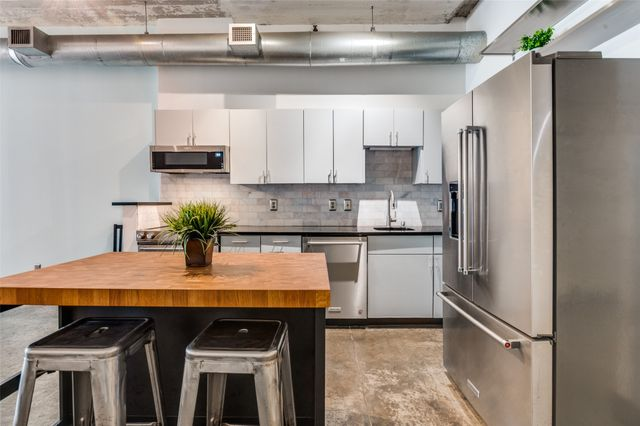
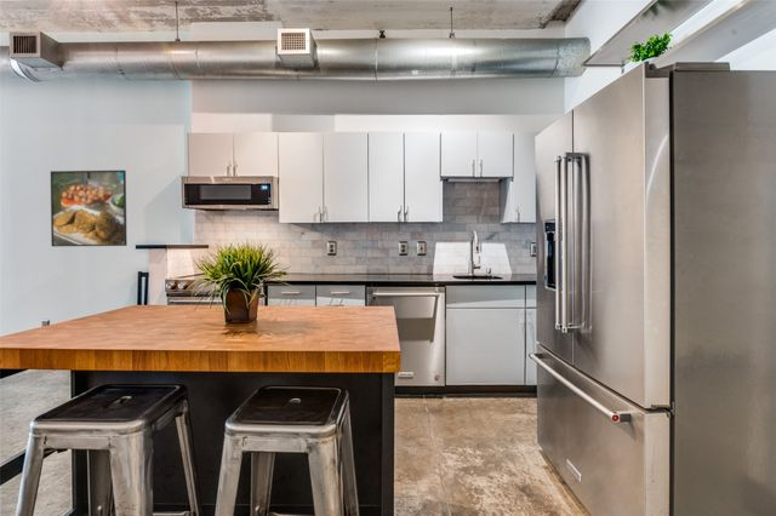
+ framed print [50,170,129,247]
